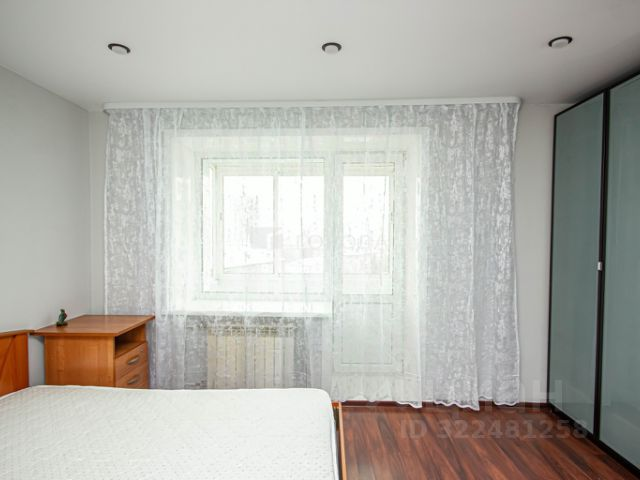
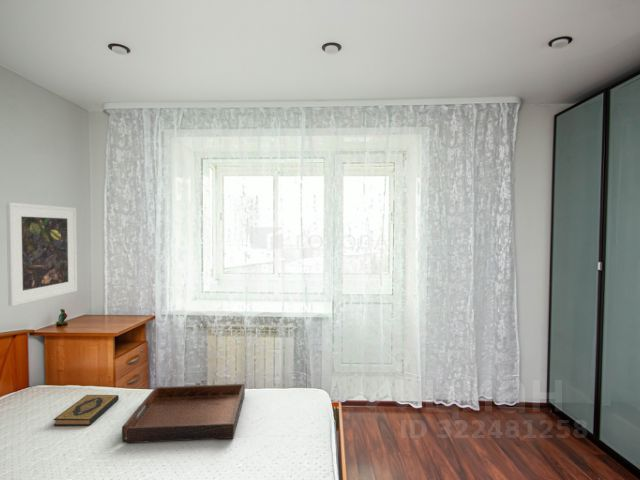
+ hardback book [53,394,120,427]
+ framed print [5,201,78,307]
+ serving tray [121,383,246,444]
